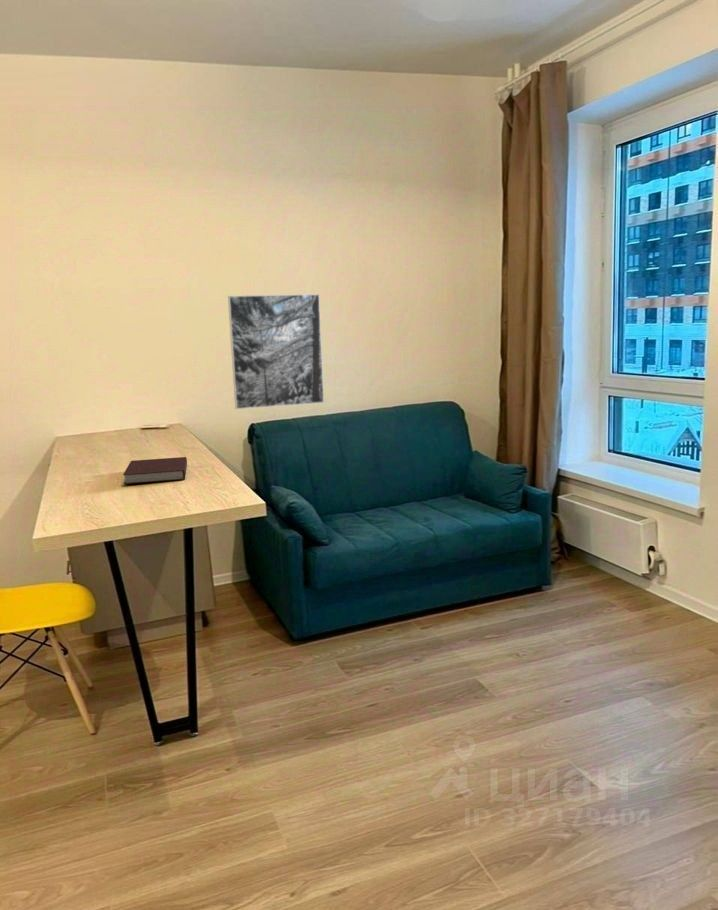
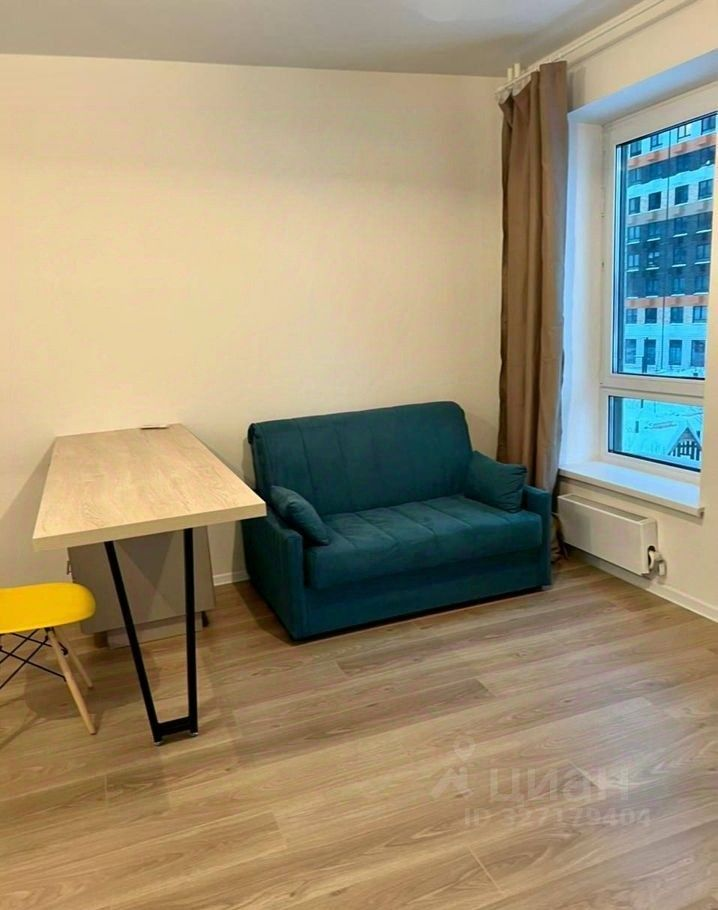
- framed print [227,293,325,410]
- notebook [122,456,188,485]
